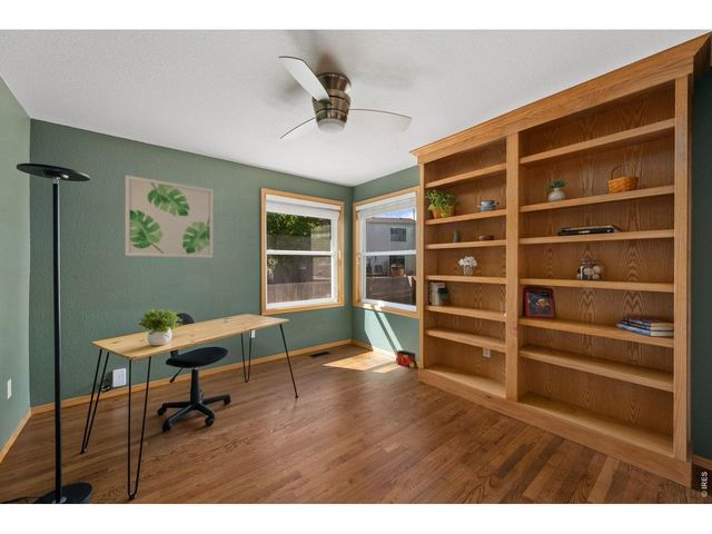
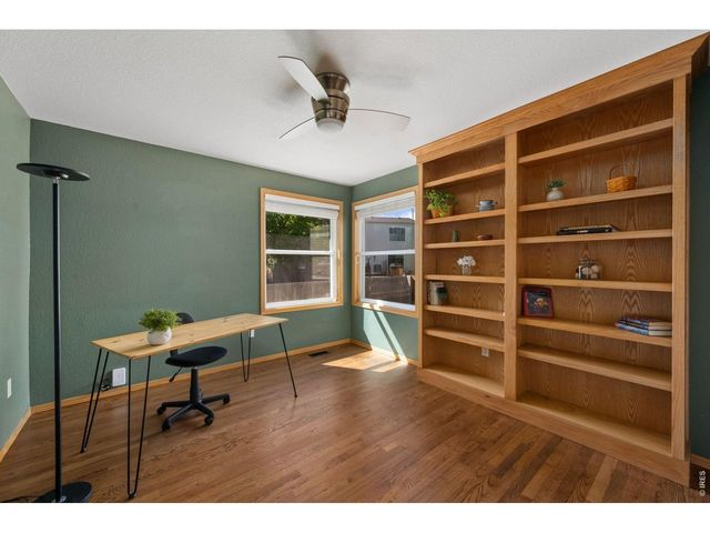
- bag [395,349,418,369]
- wall art [125,175,215,258]
